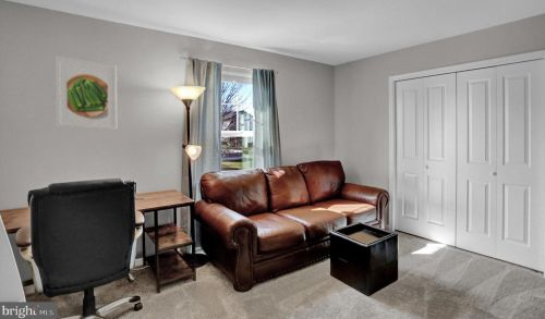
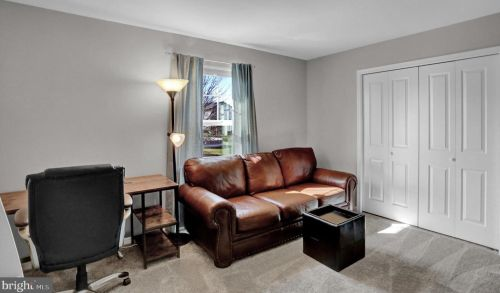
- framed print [55,54,118,131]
